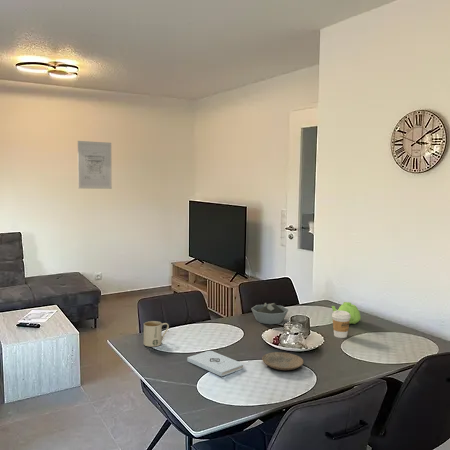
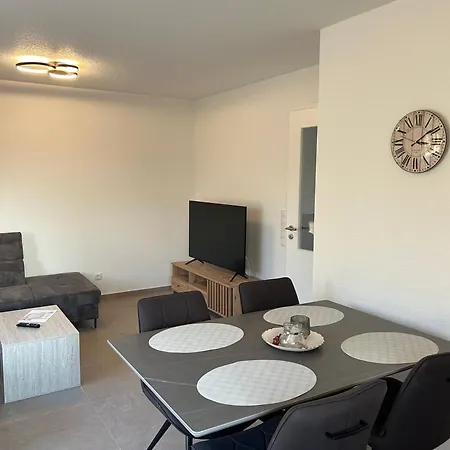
- mug [143,320,170,348]
- coffee cup [331,310,351,339]
- plate [261,351,305,371]
- wall art [77,140,113,190]
- notepad [186,350,244,378]
- bowl [250,302,289,325]
- teapot [331,301,362,325]
